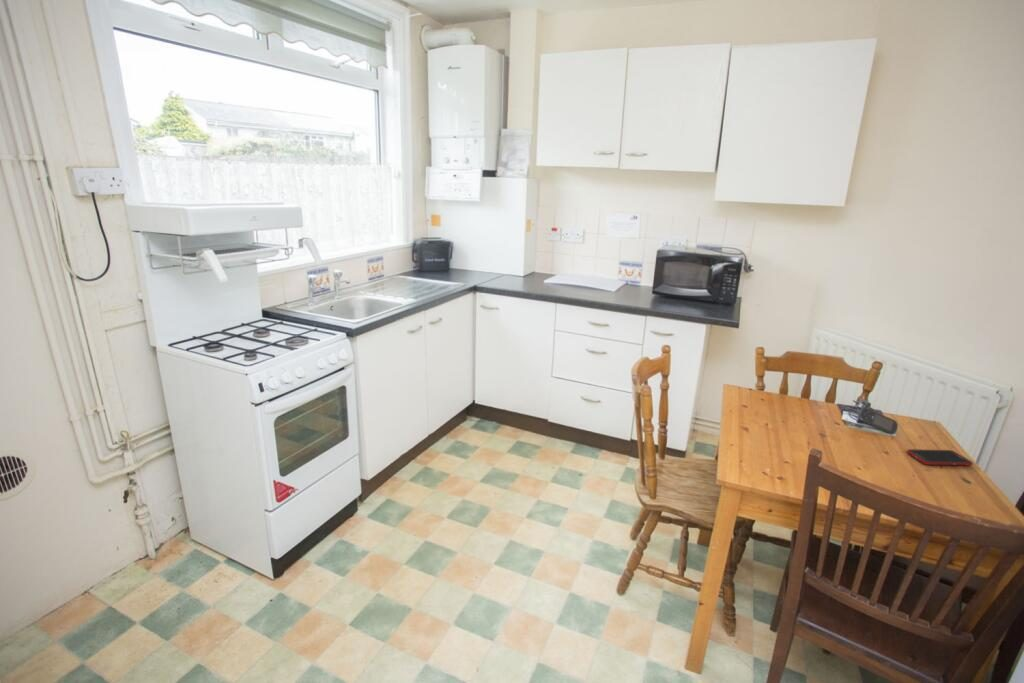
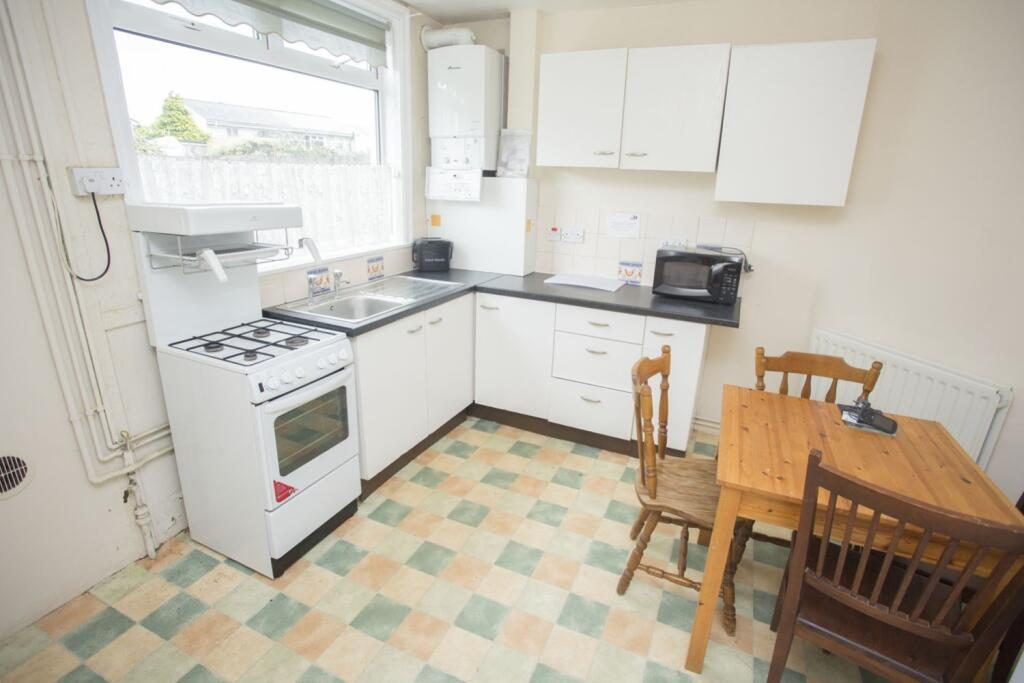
- cell phone [906,448,974,467]
